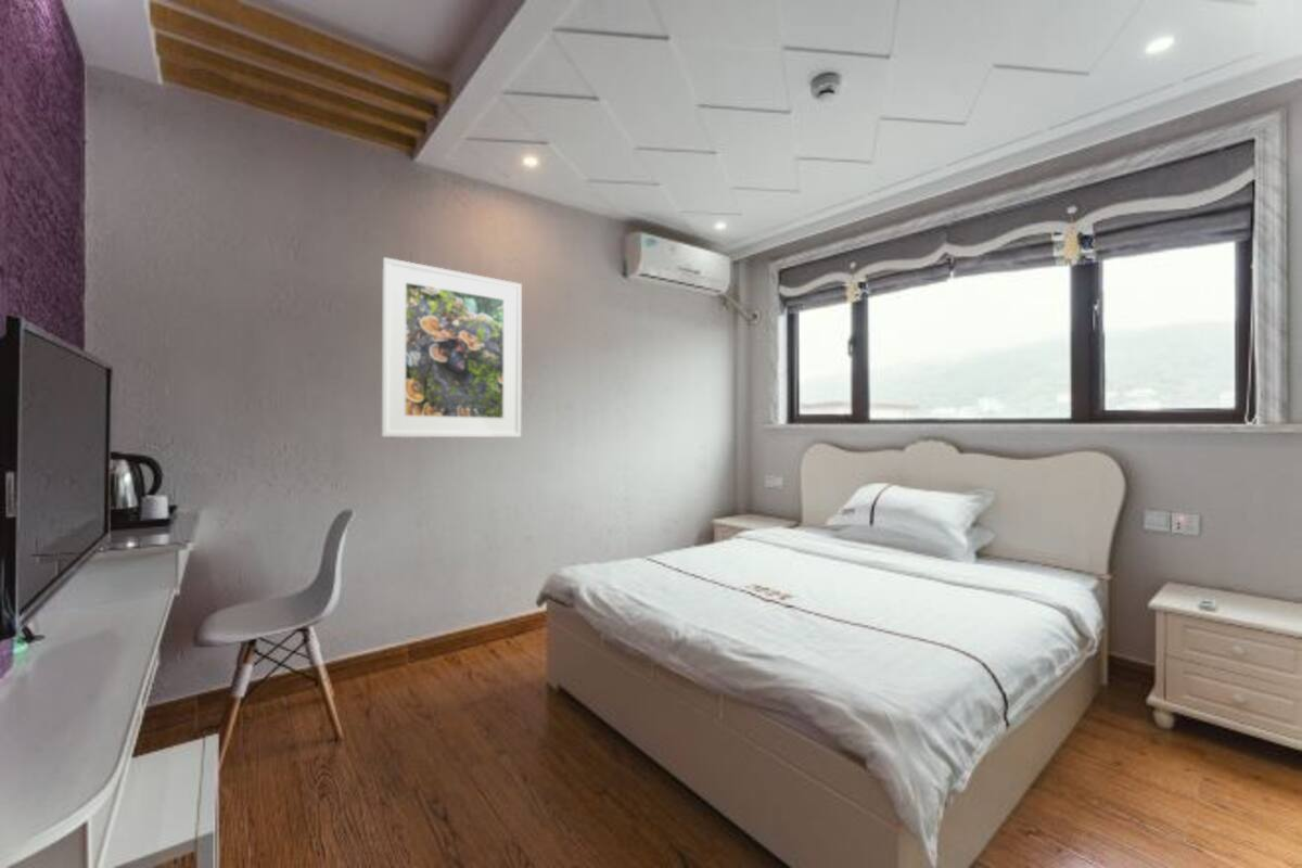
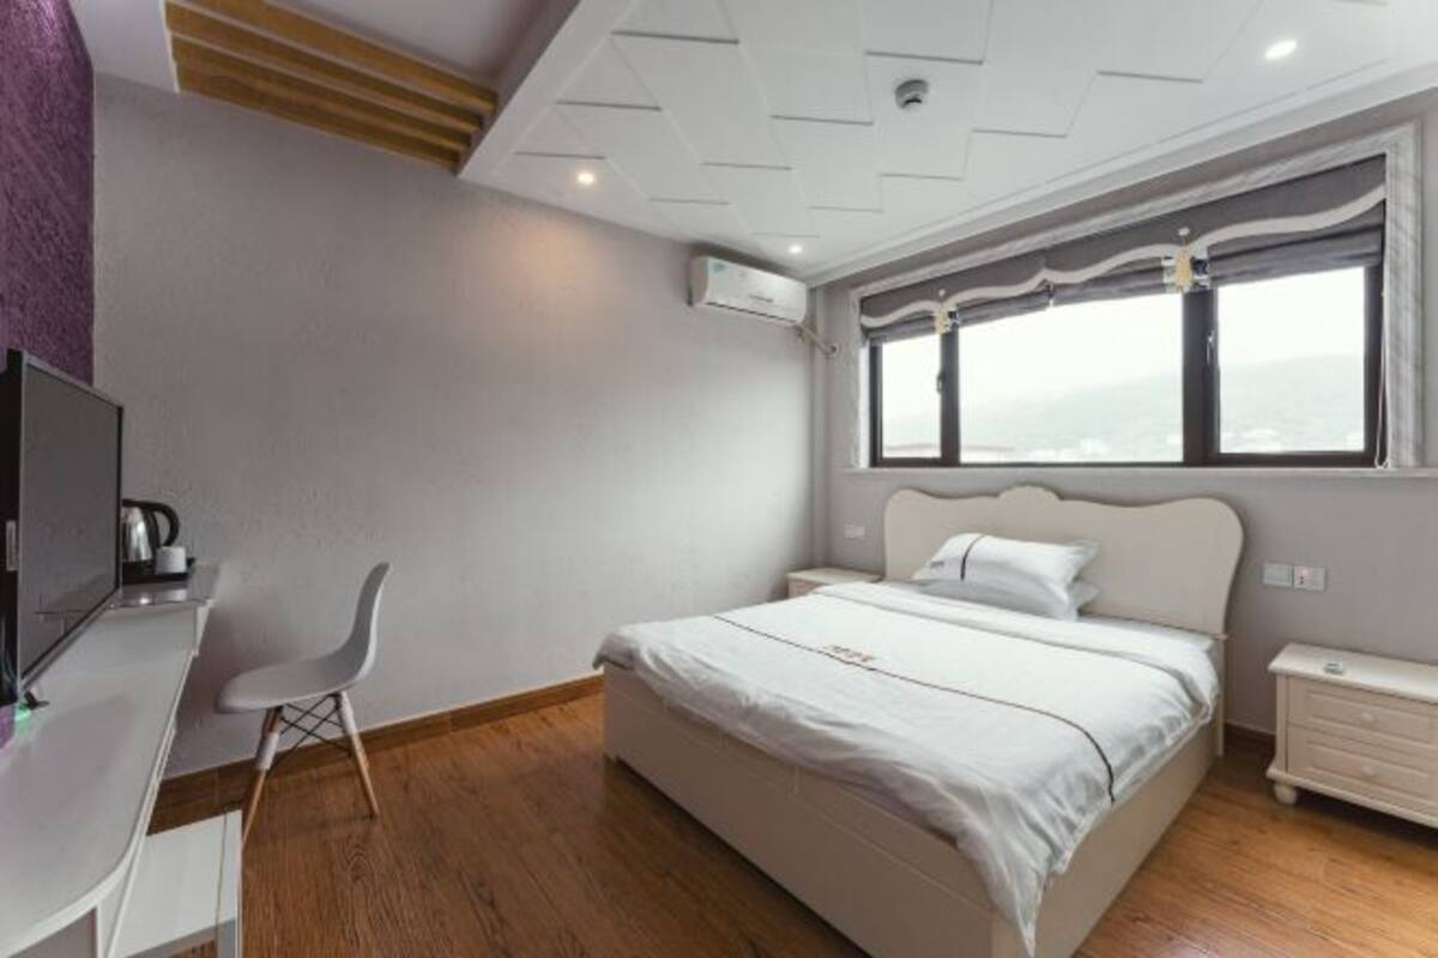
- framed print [380,256,523,438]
